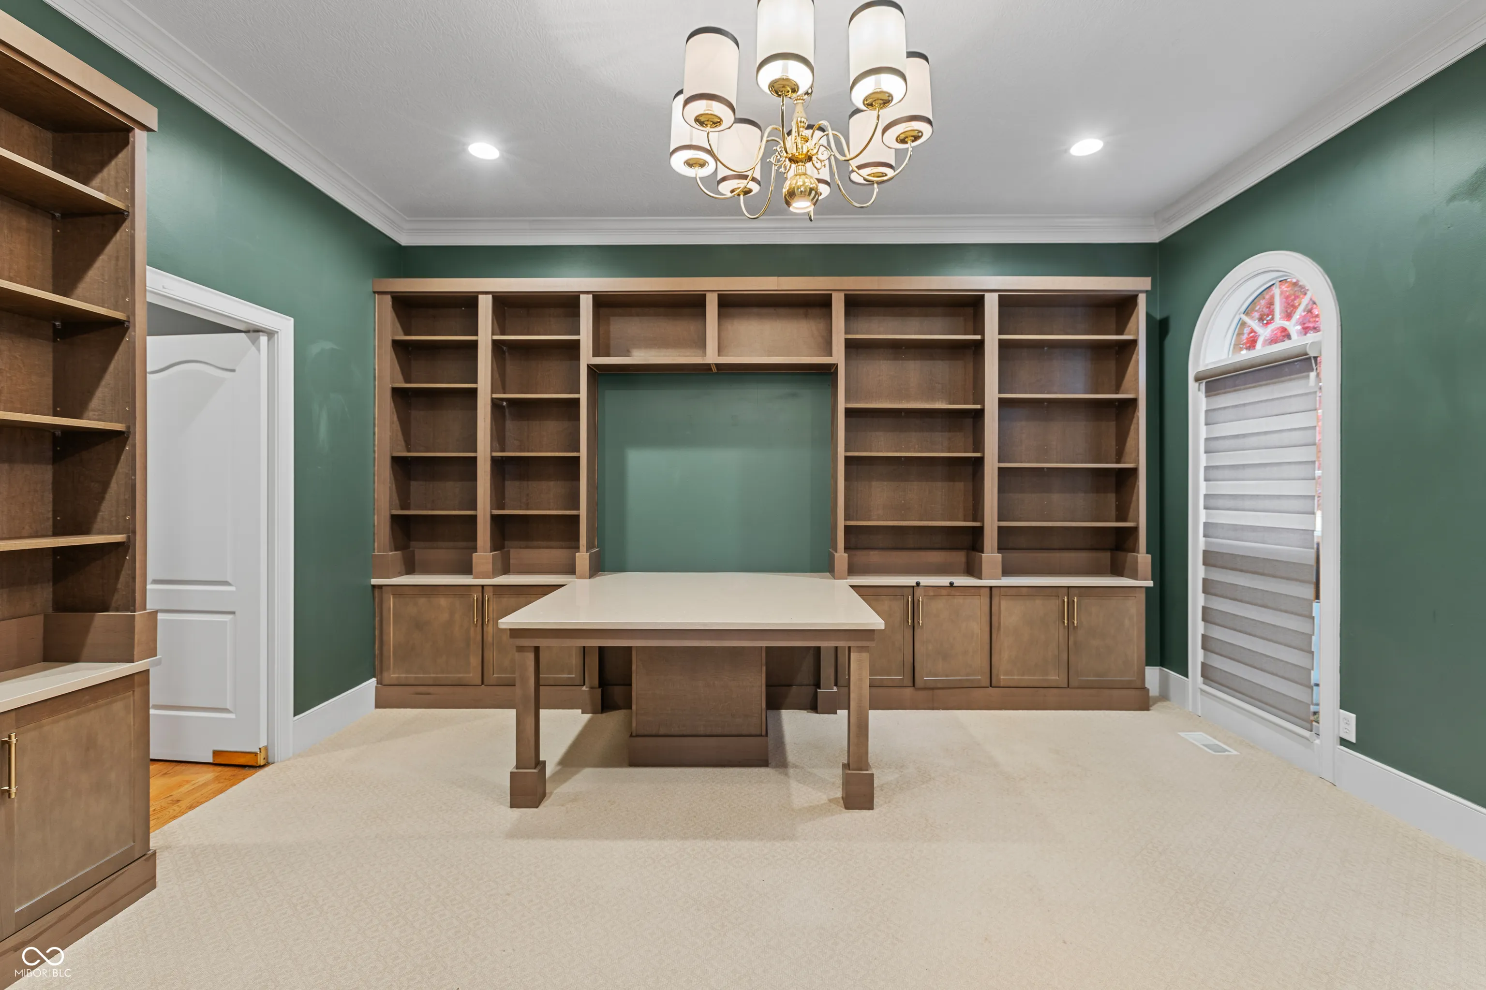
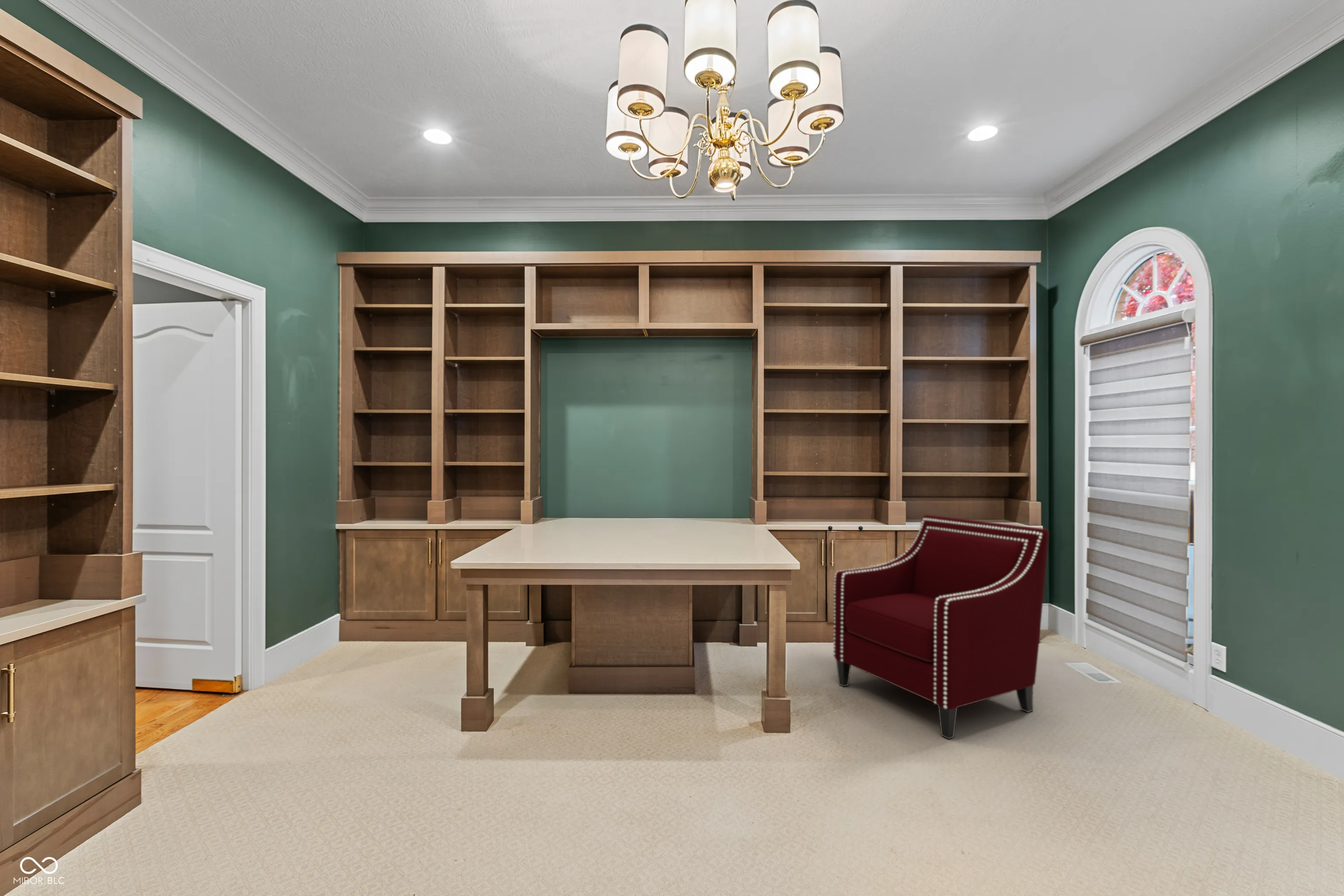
+ armchair [833,514,1049,739]
